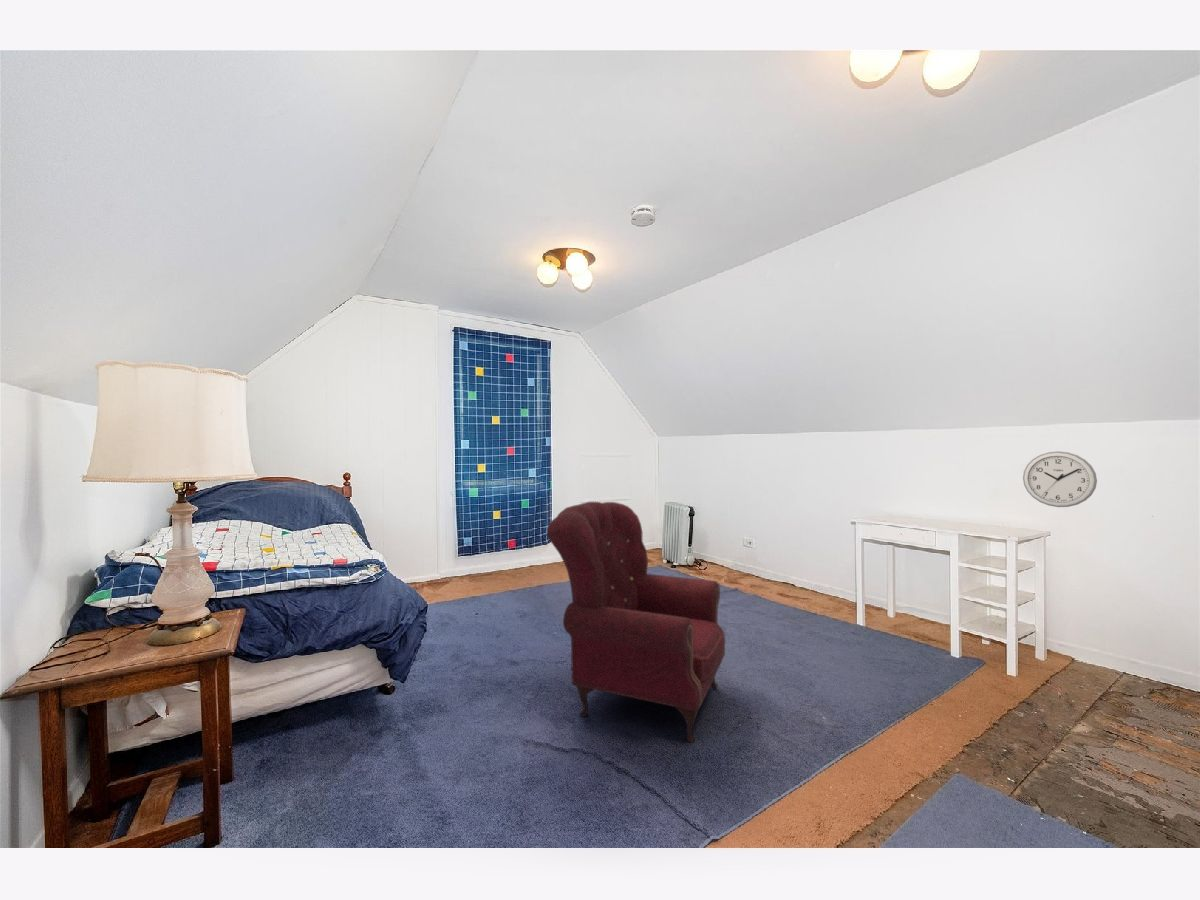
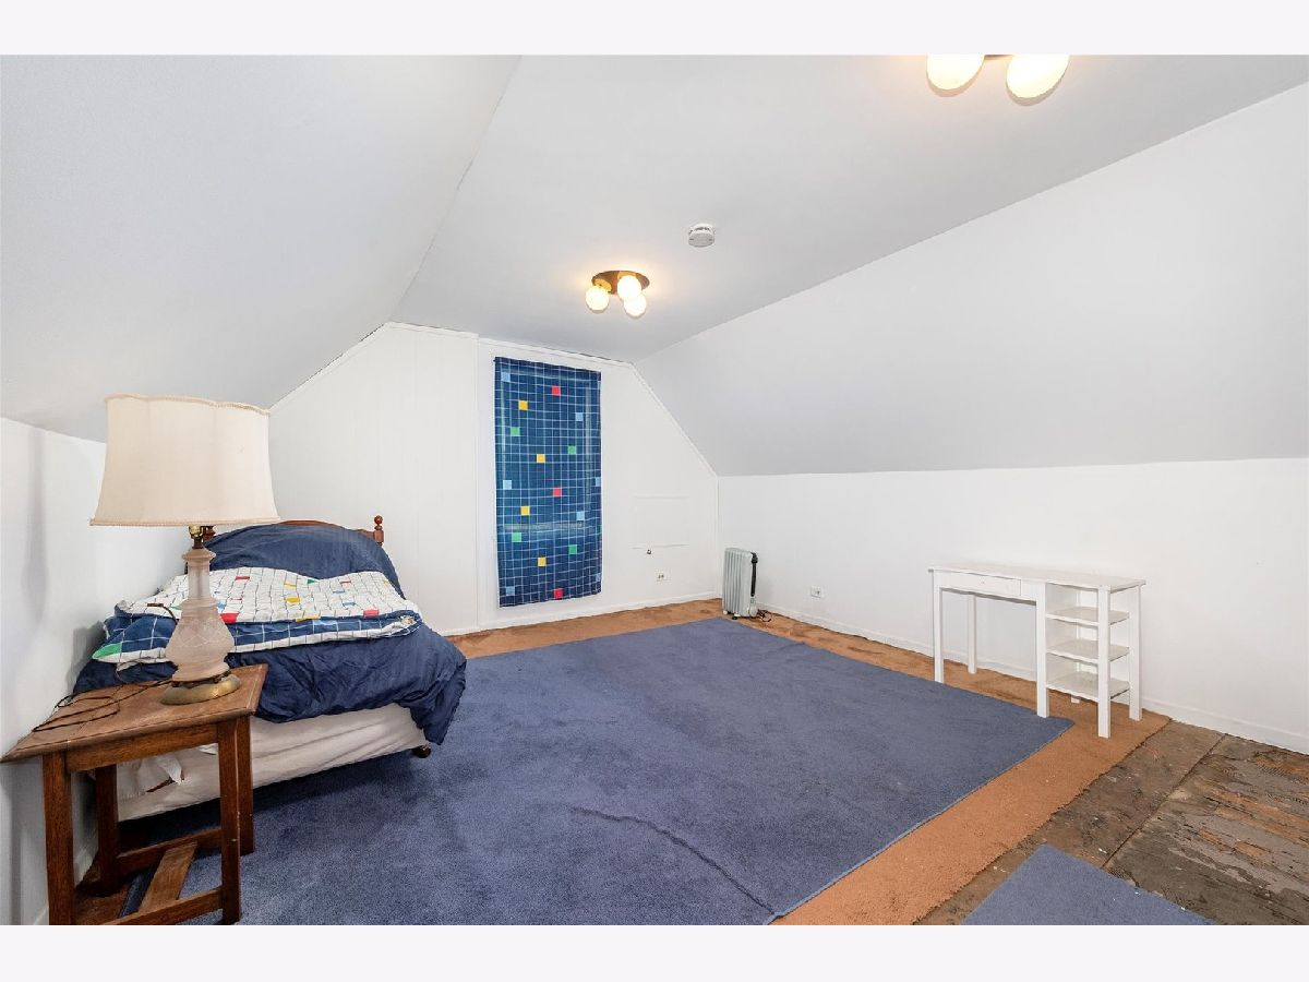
- wall clock [1022,450,1098,508]
- armchair [546,501,726,744]
